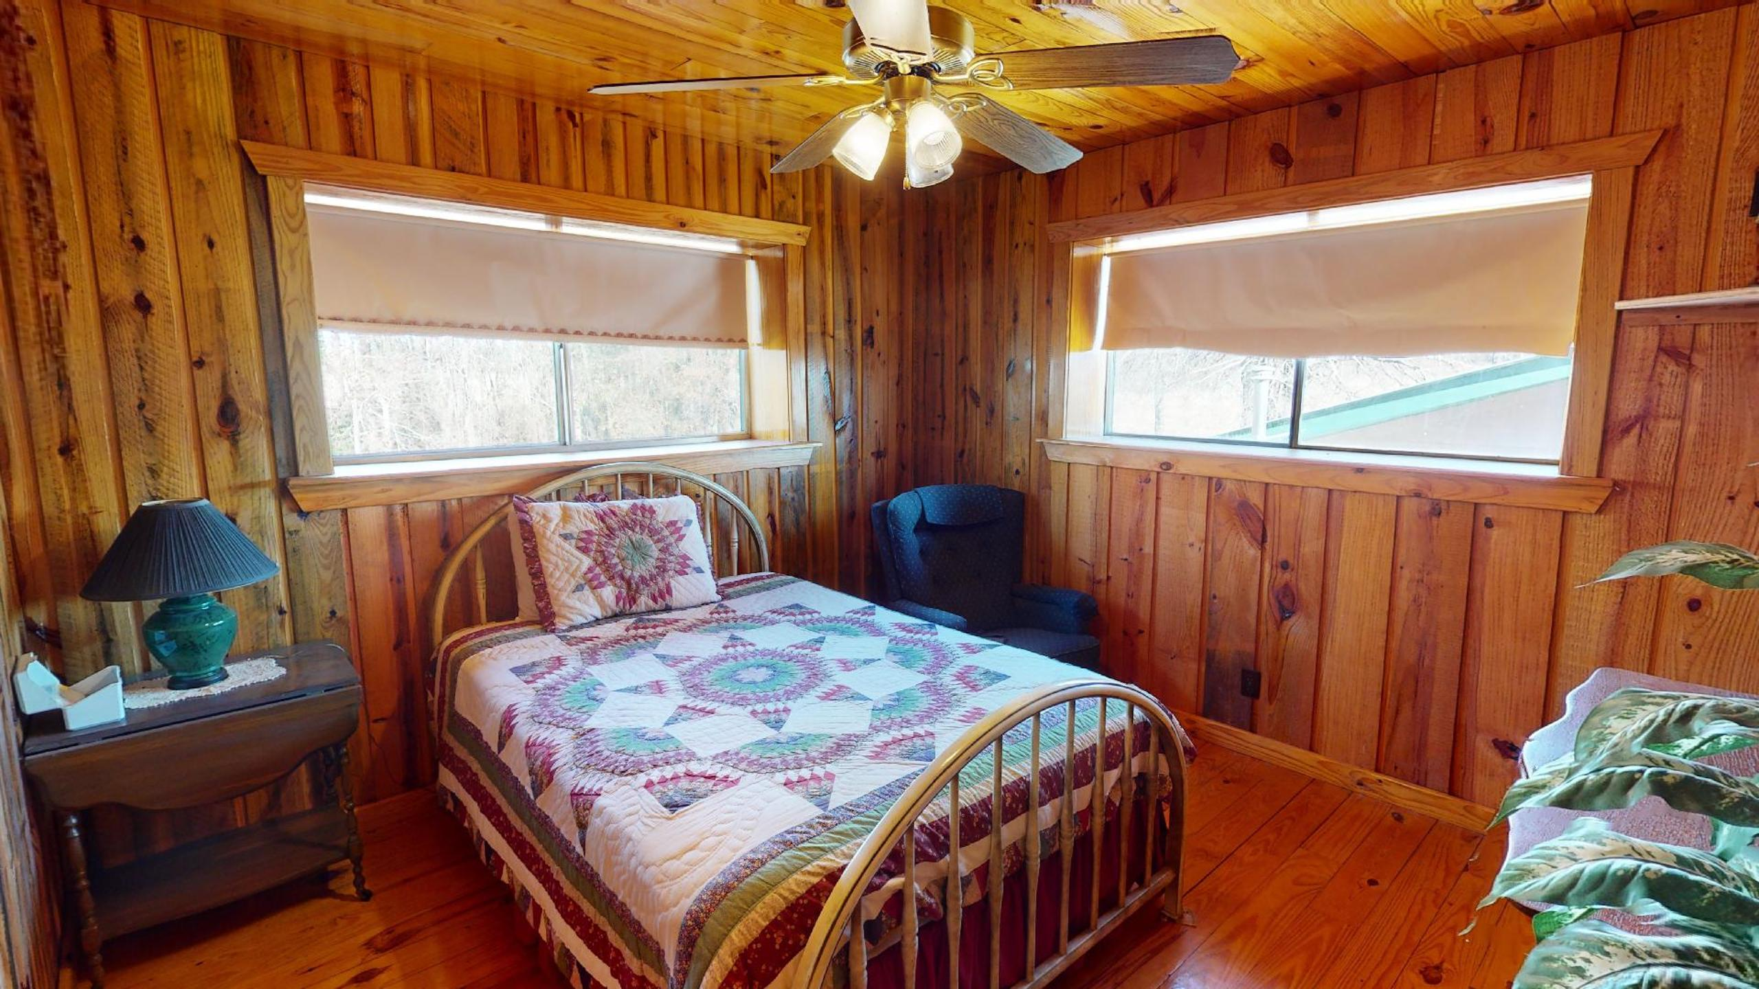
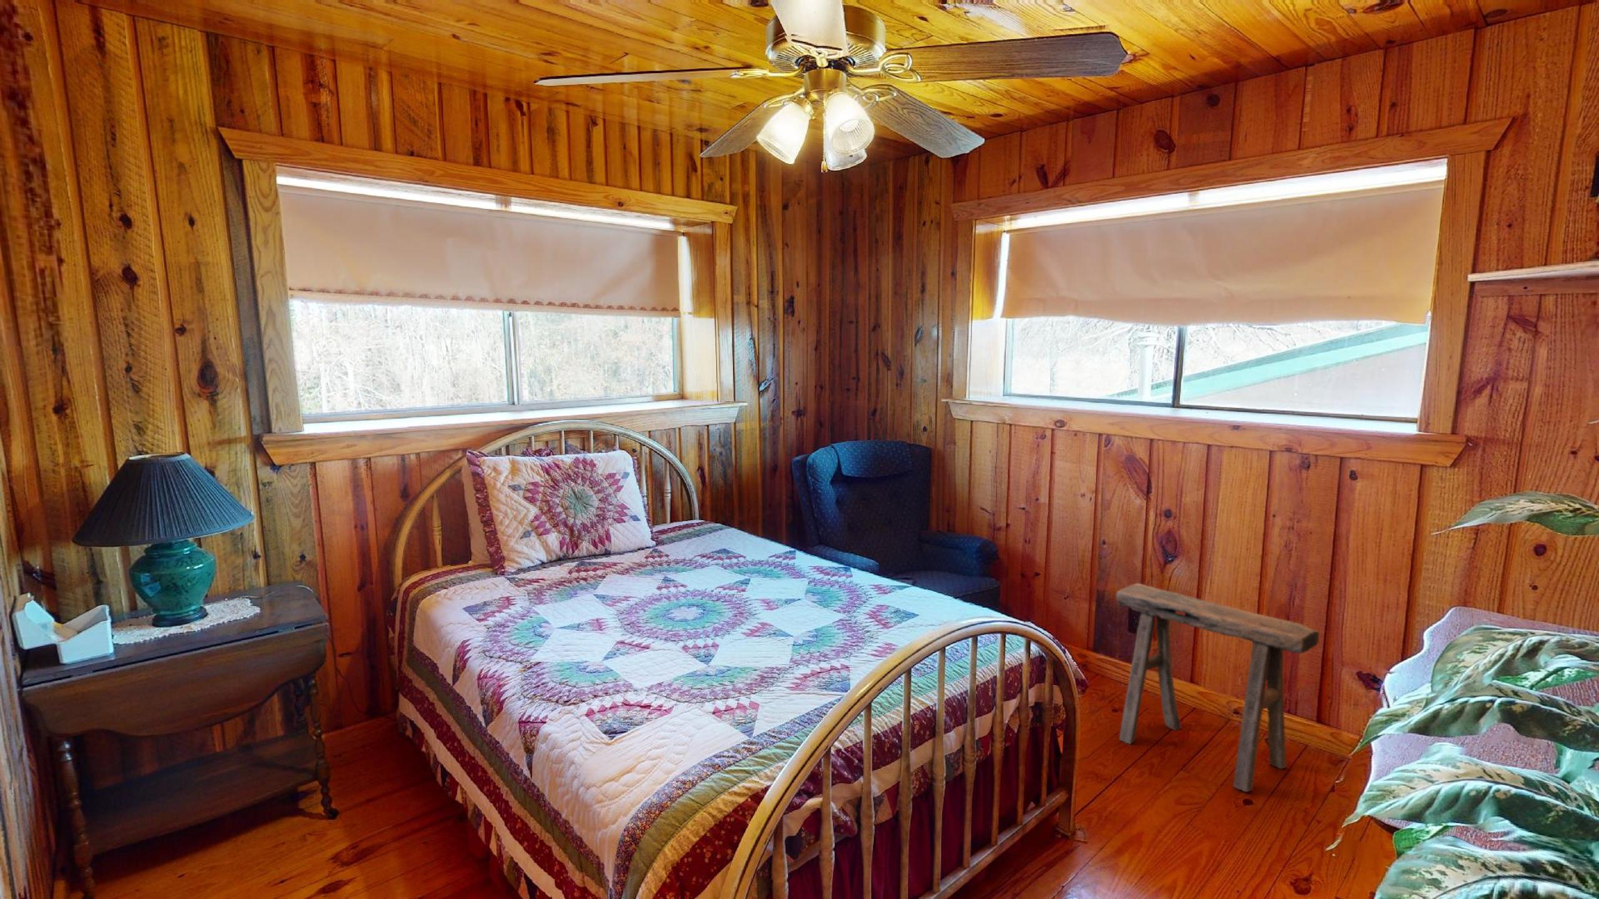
+ stool [1116,583,1320,793]
